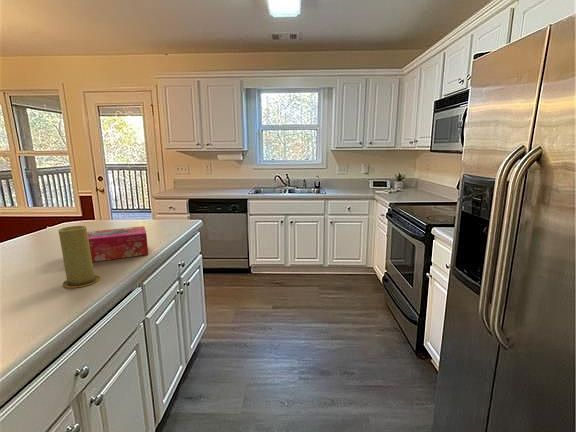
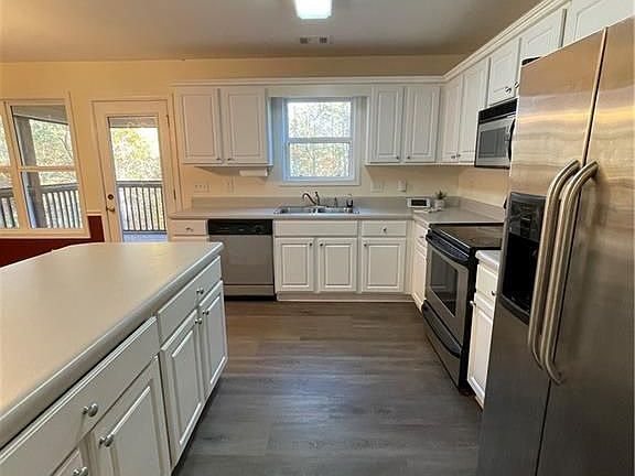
- tissue box [87,225,149,263]
- candle [58,225,101,289]
